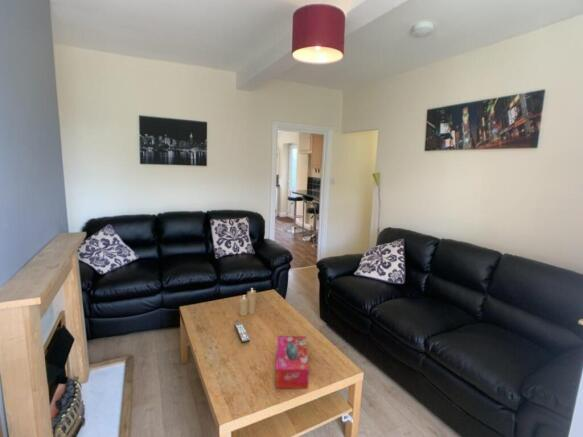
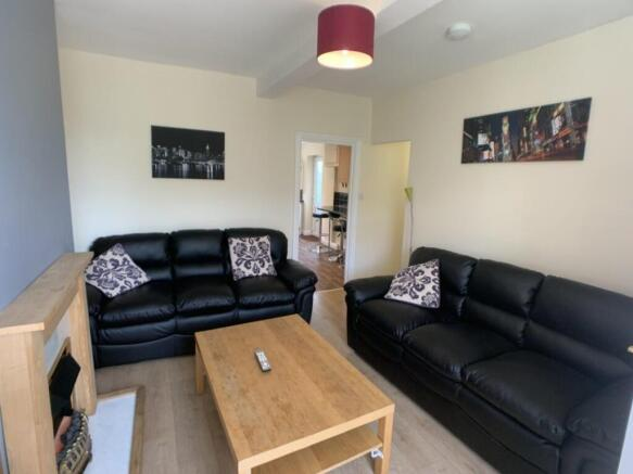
- tissue box [275,335,310,390]
- candle [238,288,257,317]
